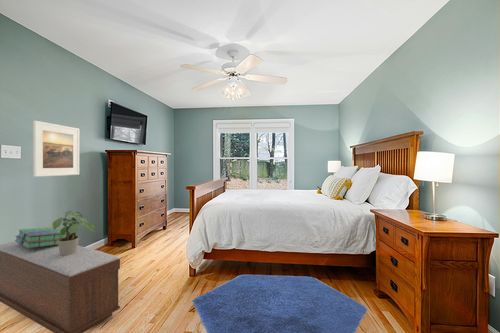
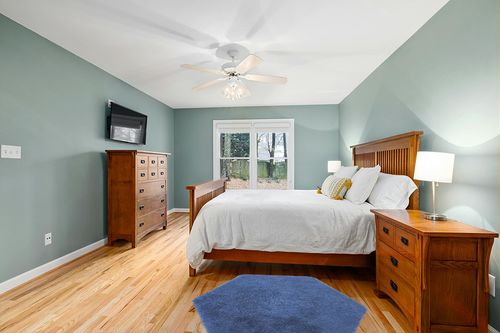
- potted plant [51,210,96,256]
- bench [0,240,121,333]
- stack of books [14,226,67,248]
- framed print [32,120,80,178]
